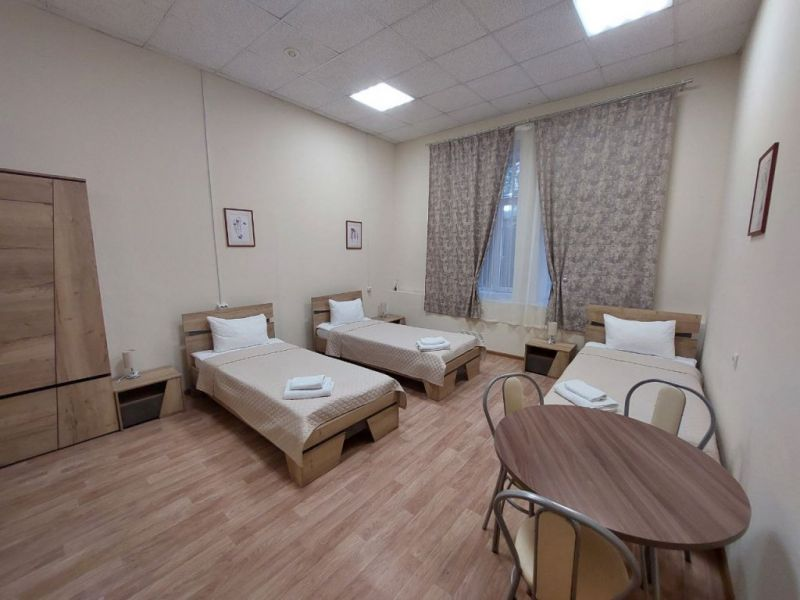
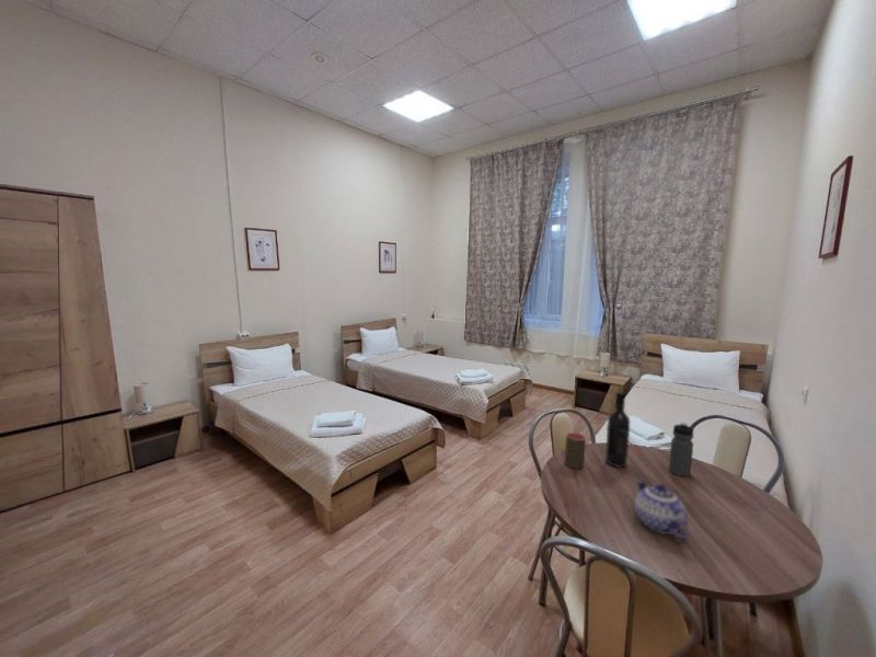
+ wine bottle [604,391,632,469]
+ cup [564,431,587,470]
+ teapot [633,477,690,541]
+ water bottle [668,422,694,477]
